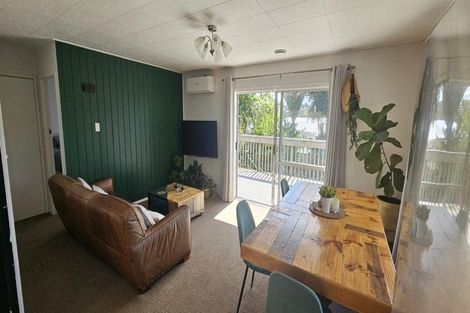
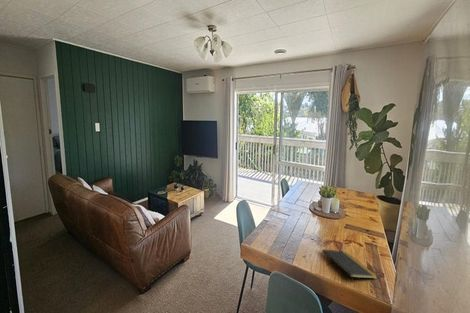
+ notepad [321,248,378,283]
